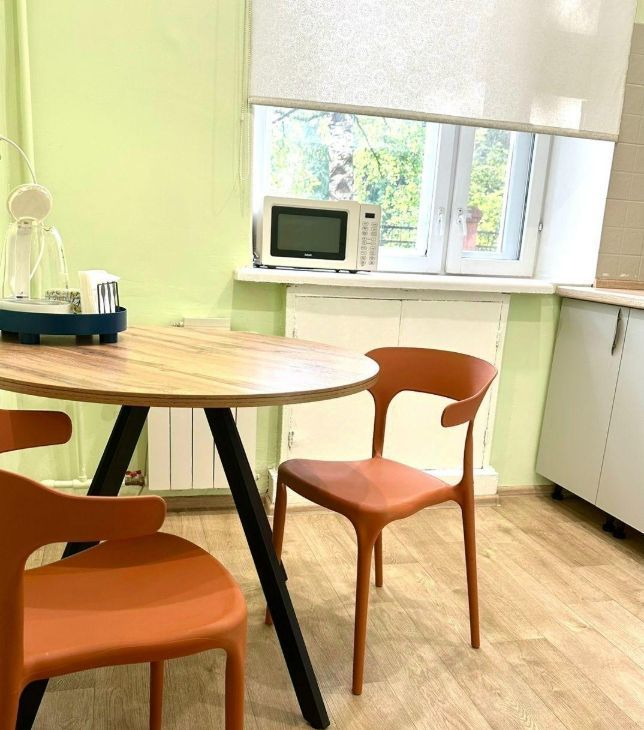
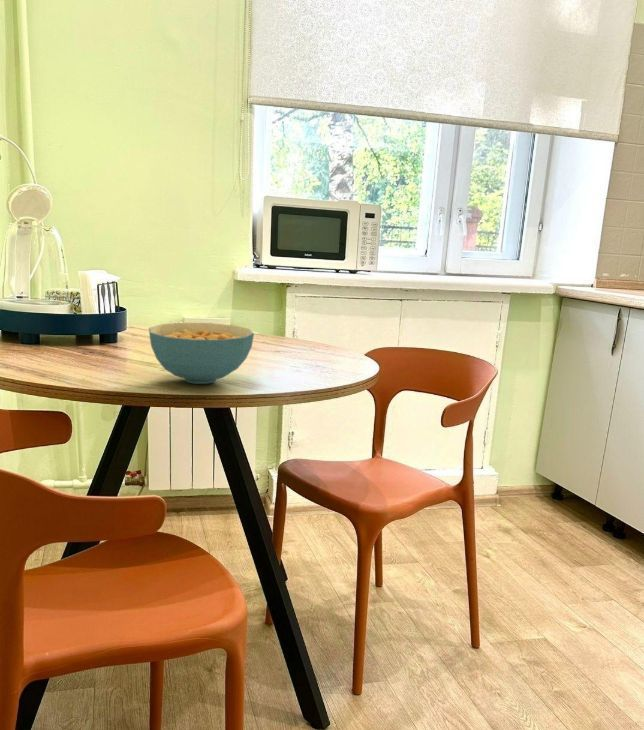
+ cereal bowl [148,322,255,385]
